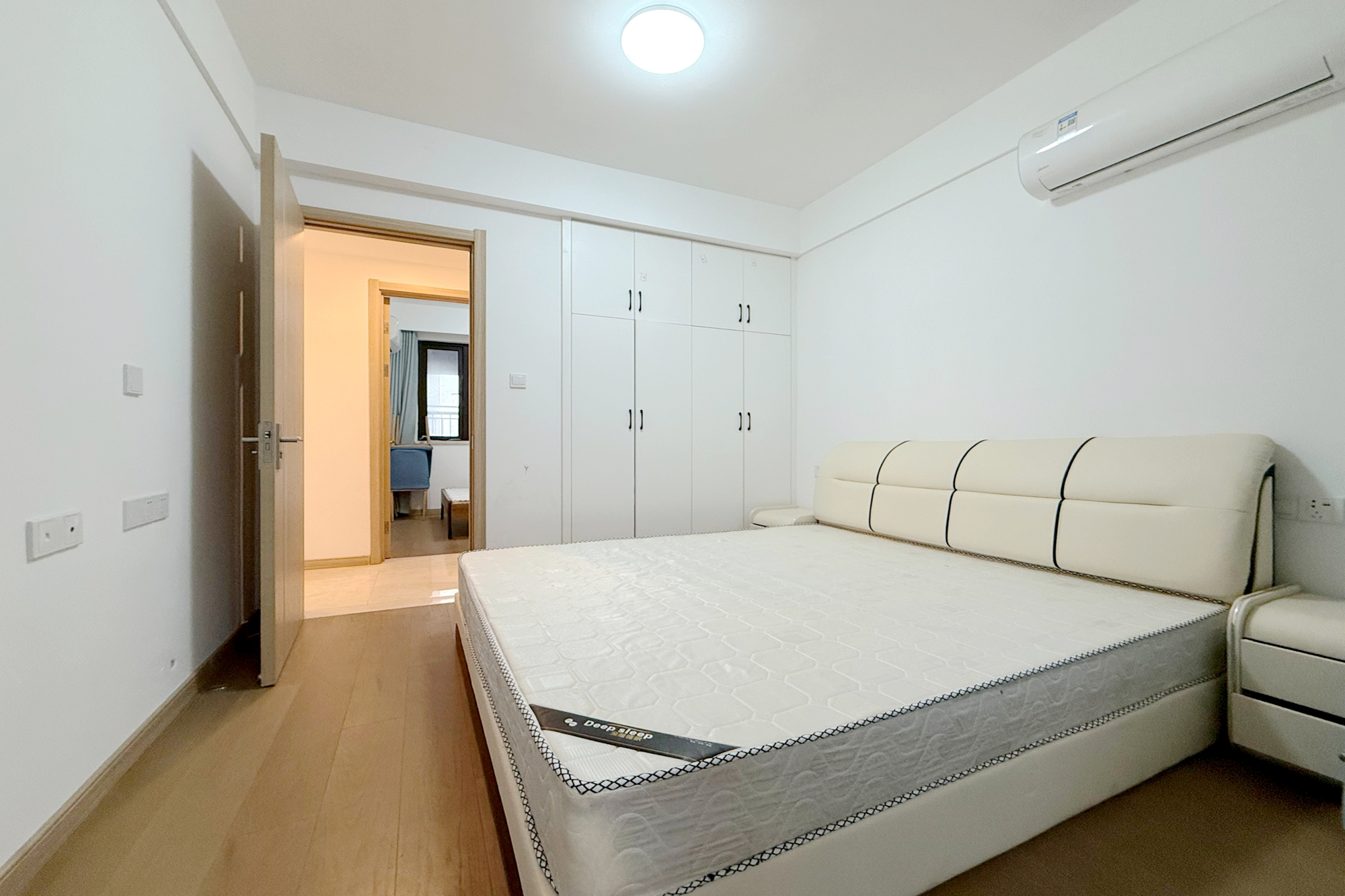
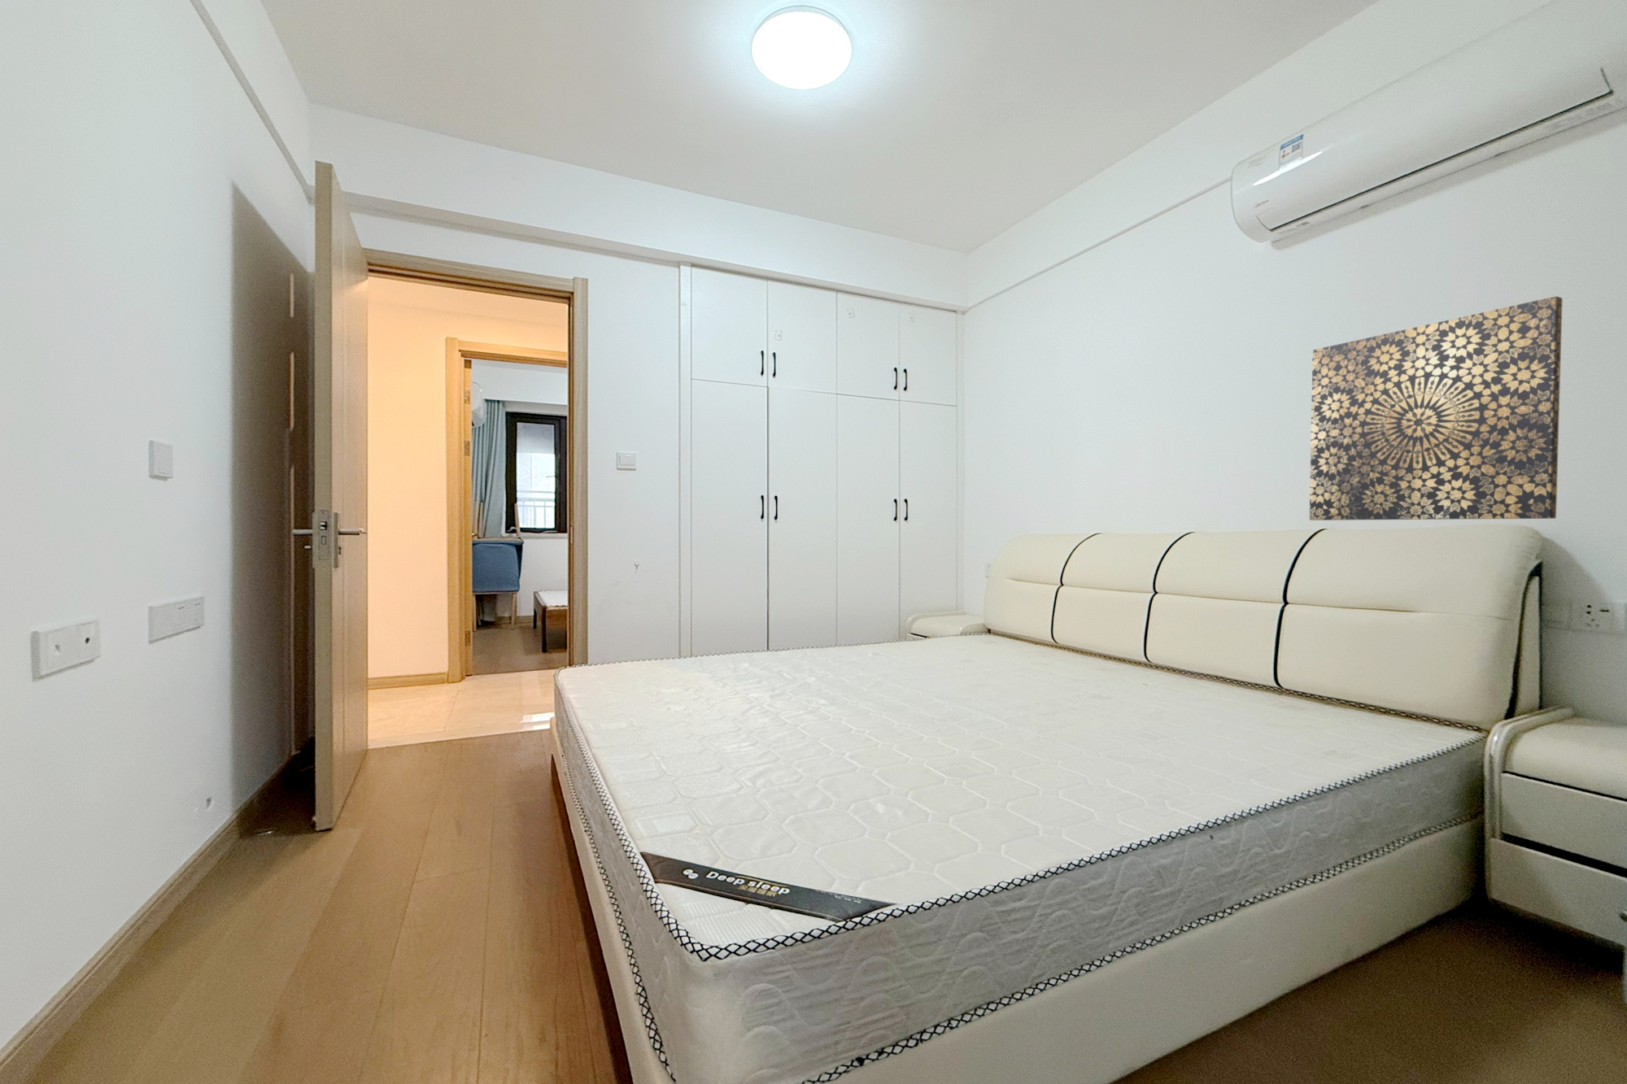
+ wall art [1309,295,1564,521]
